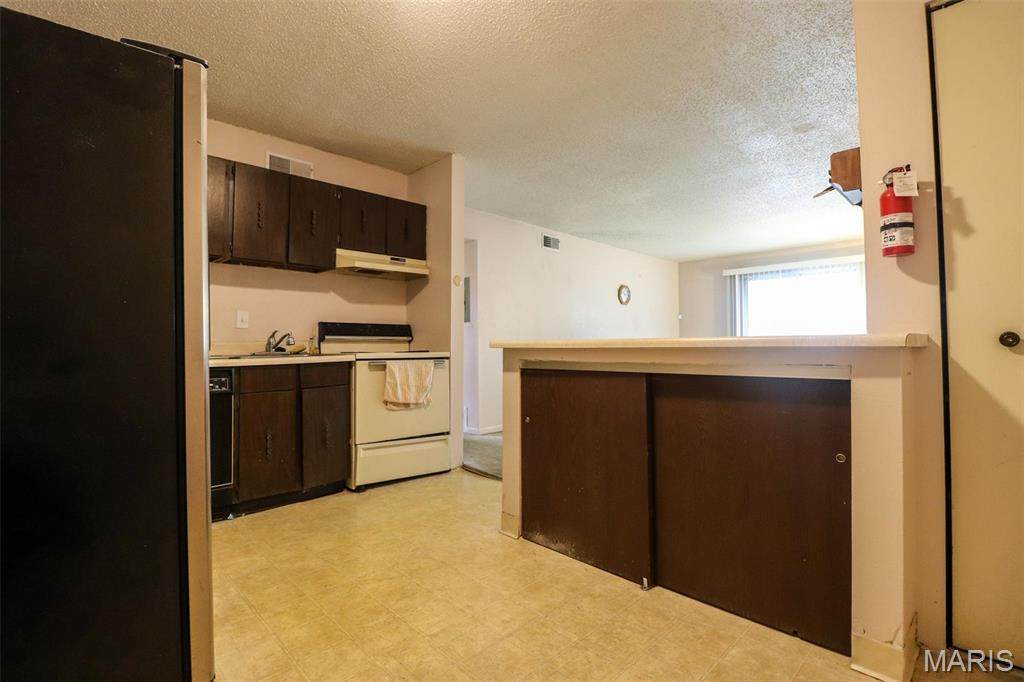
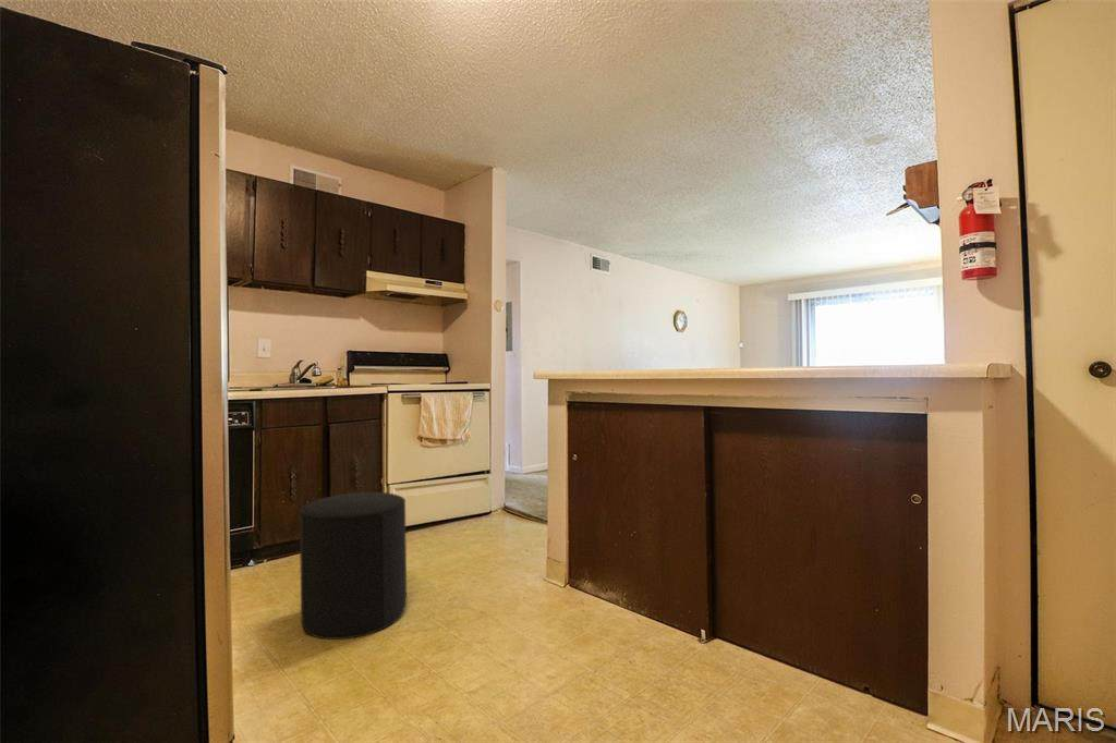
+ stool [299,491,408,641]
